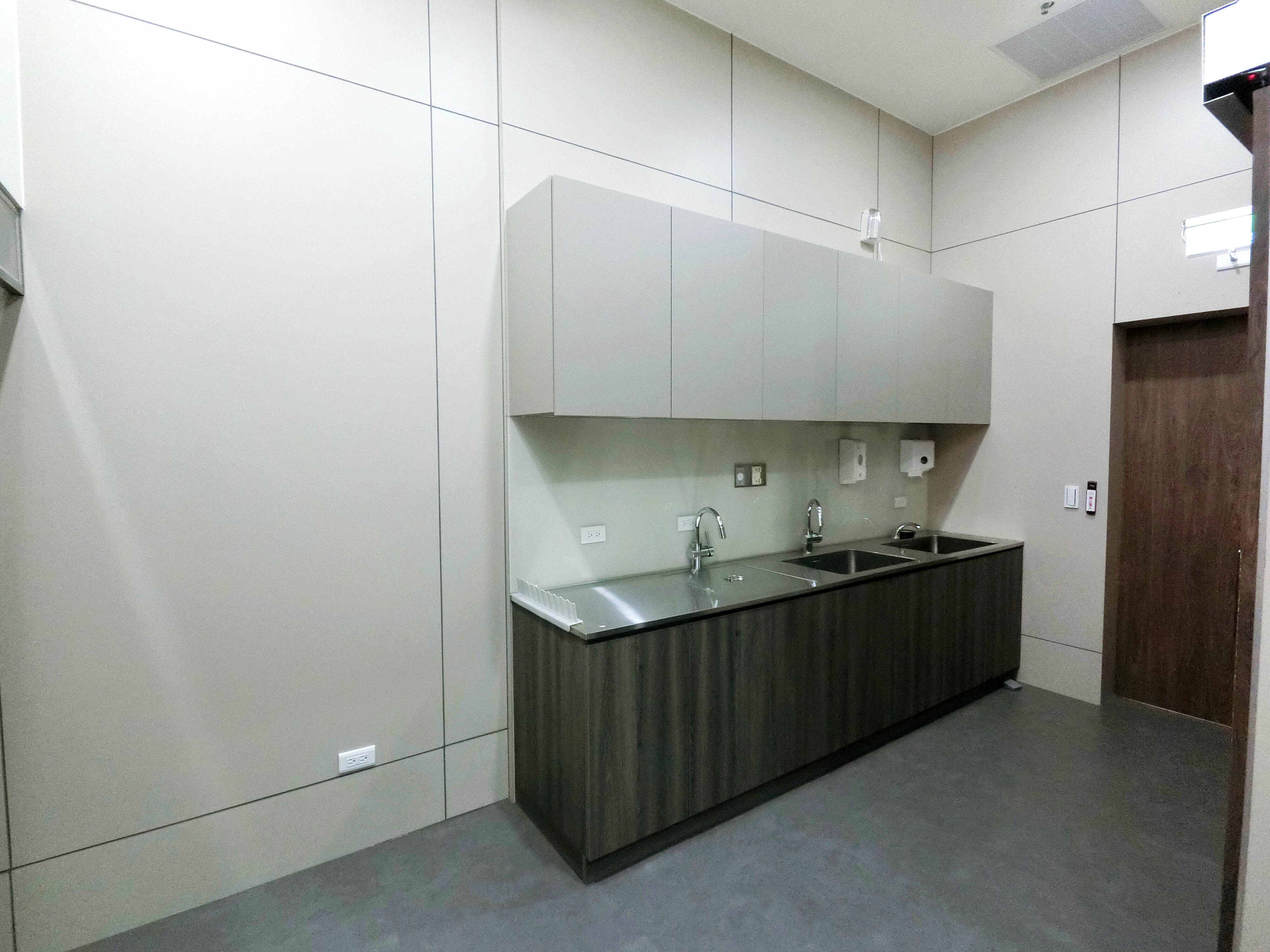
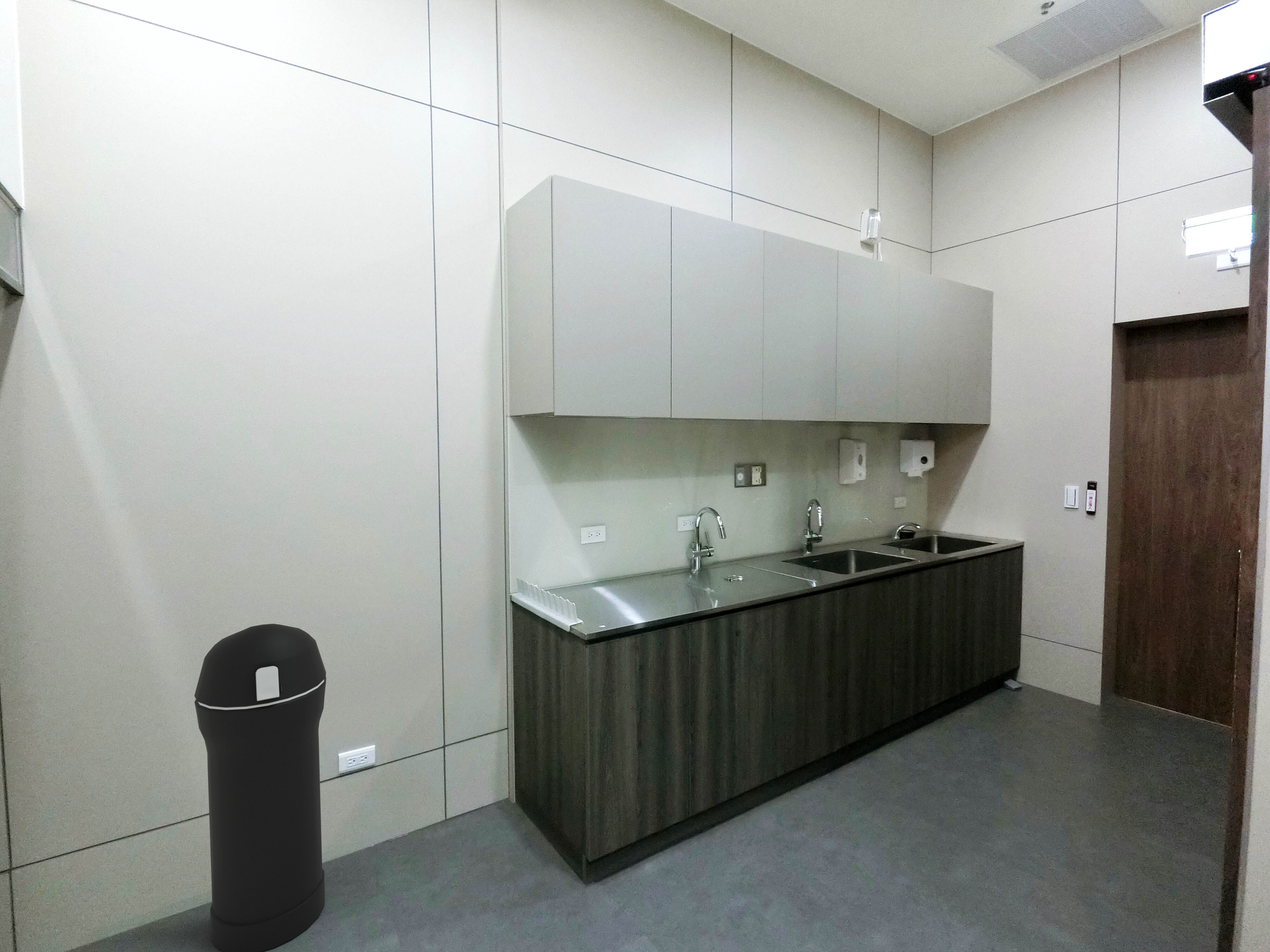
+ trash can [194,624,326,952]
